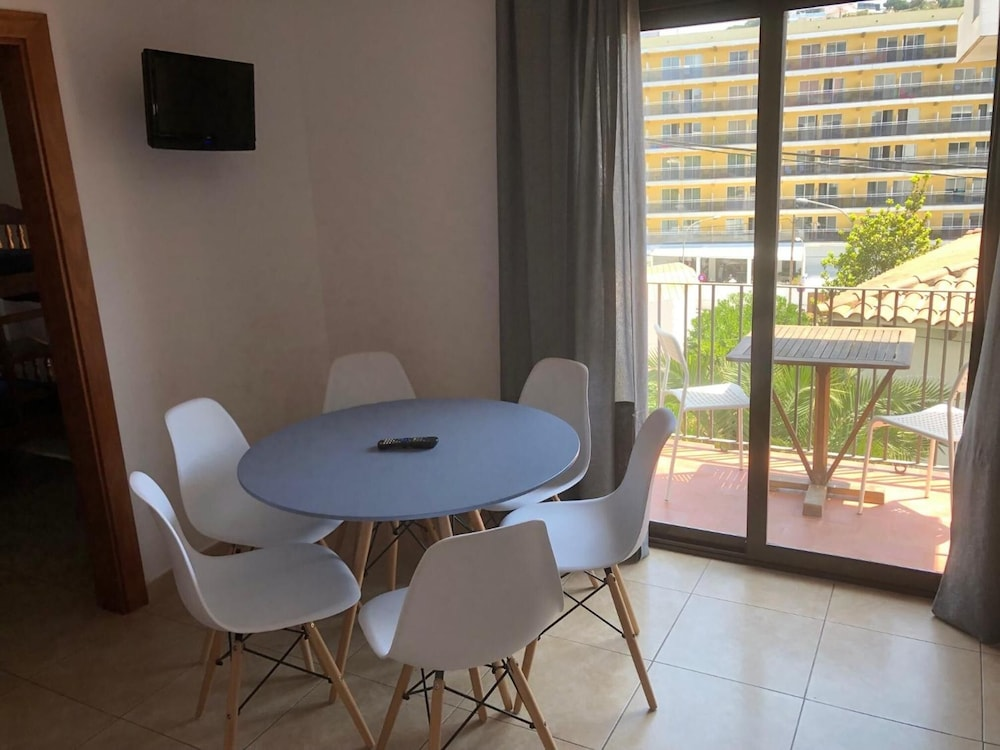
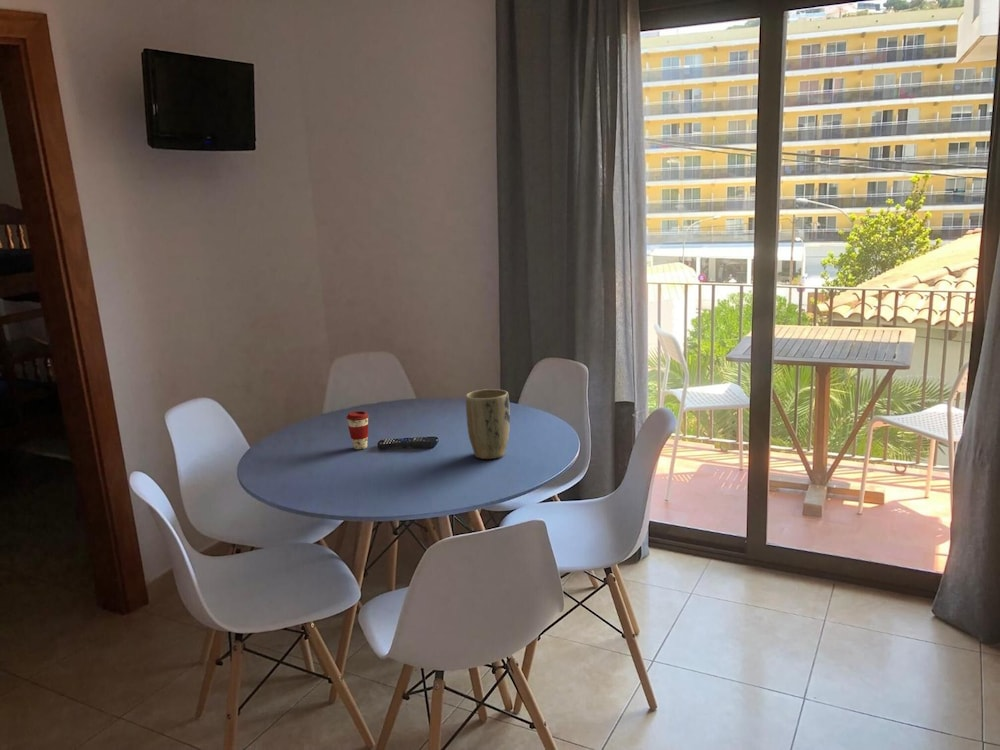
+ plant pot [465,388,511,460]
+ coffee cup [346,410,370,450]
